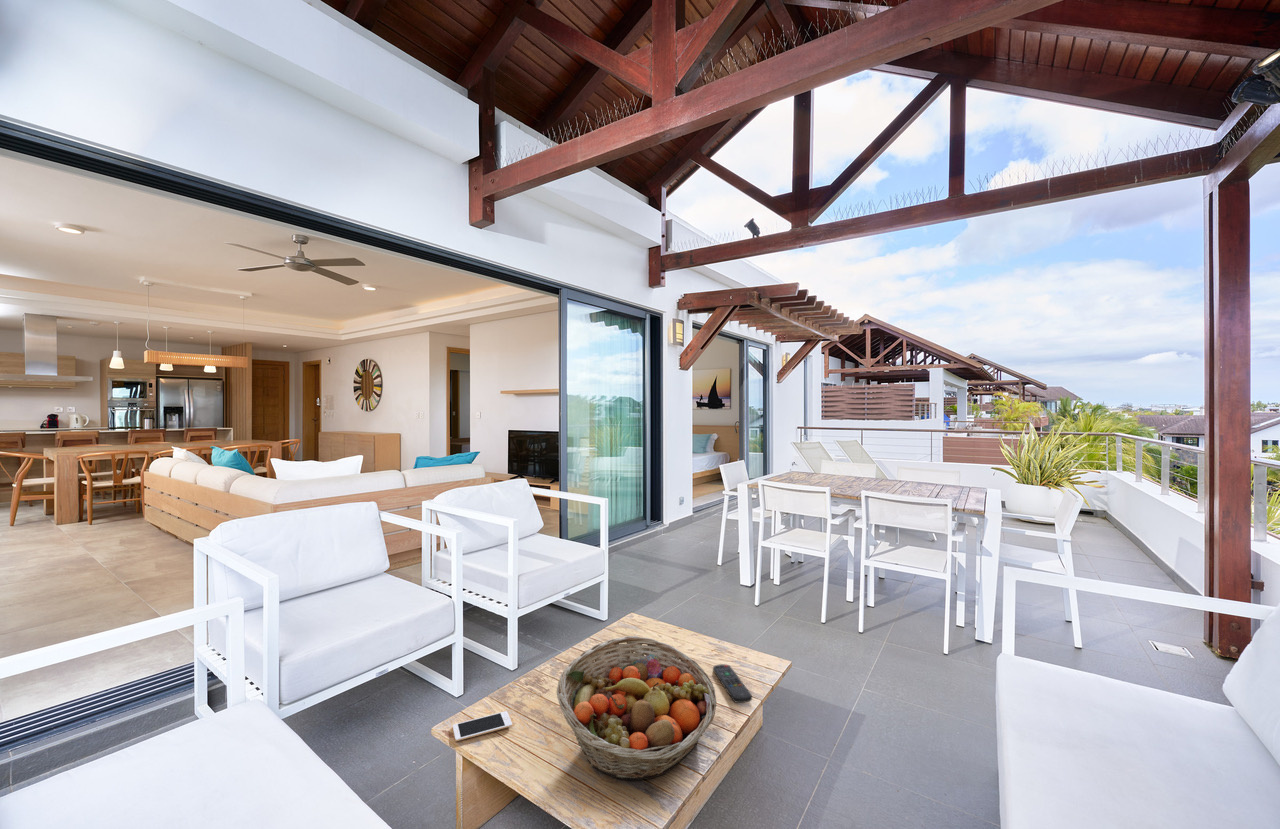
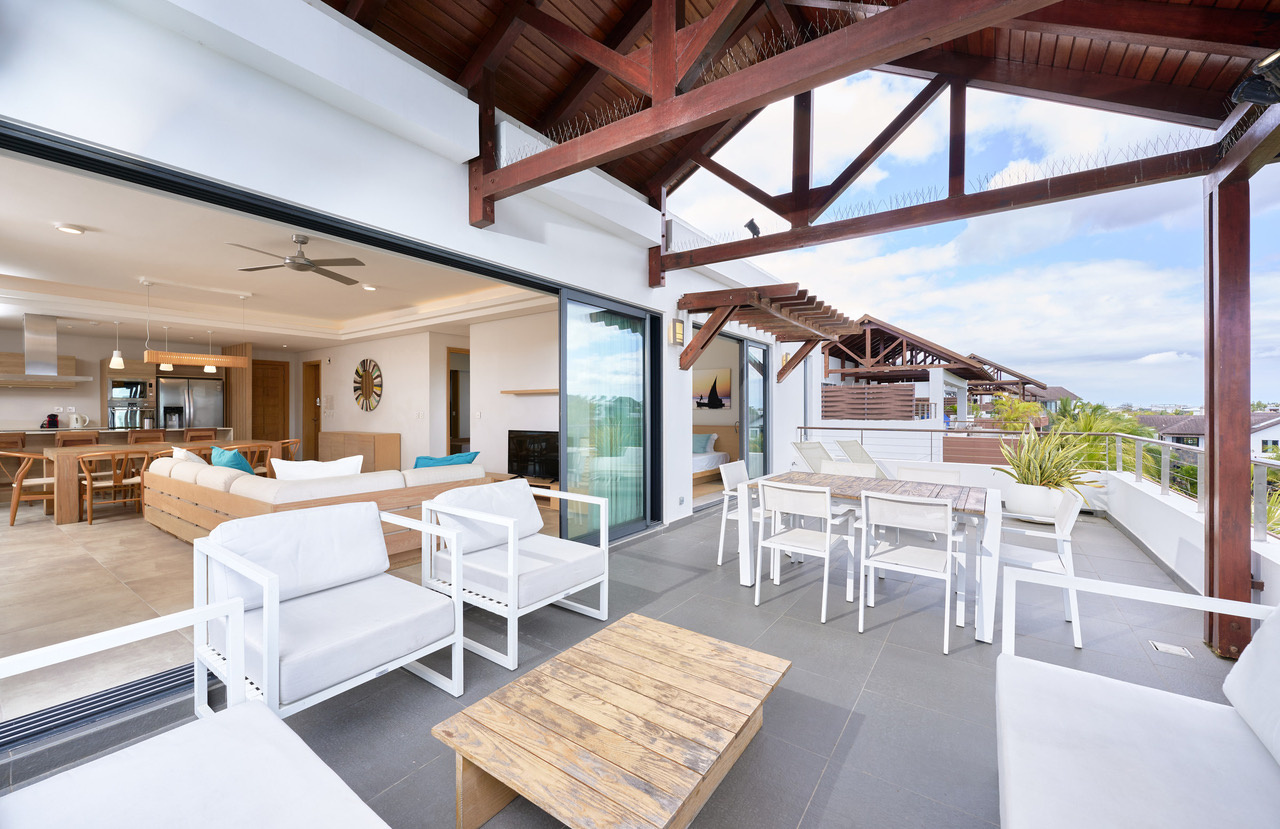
- fruit basket [556,635,718,781]
- cell phone [452,710,513,742]
- remote control [712,663,753,704]
